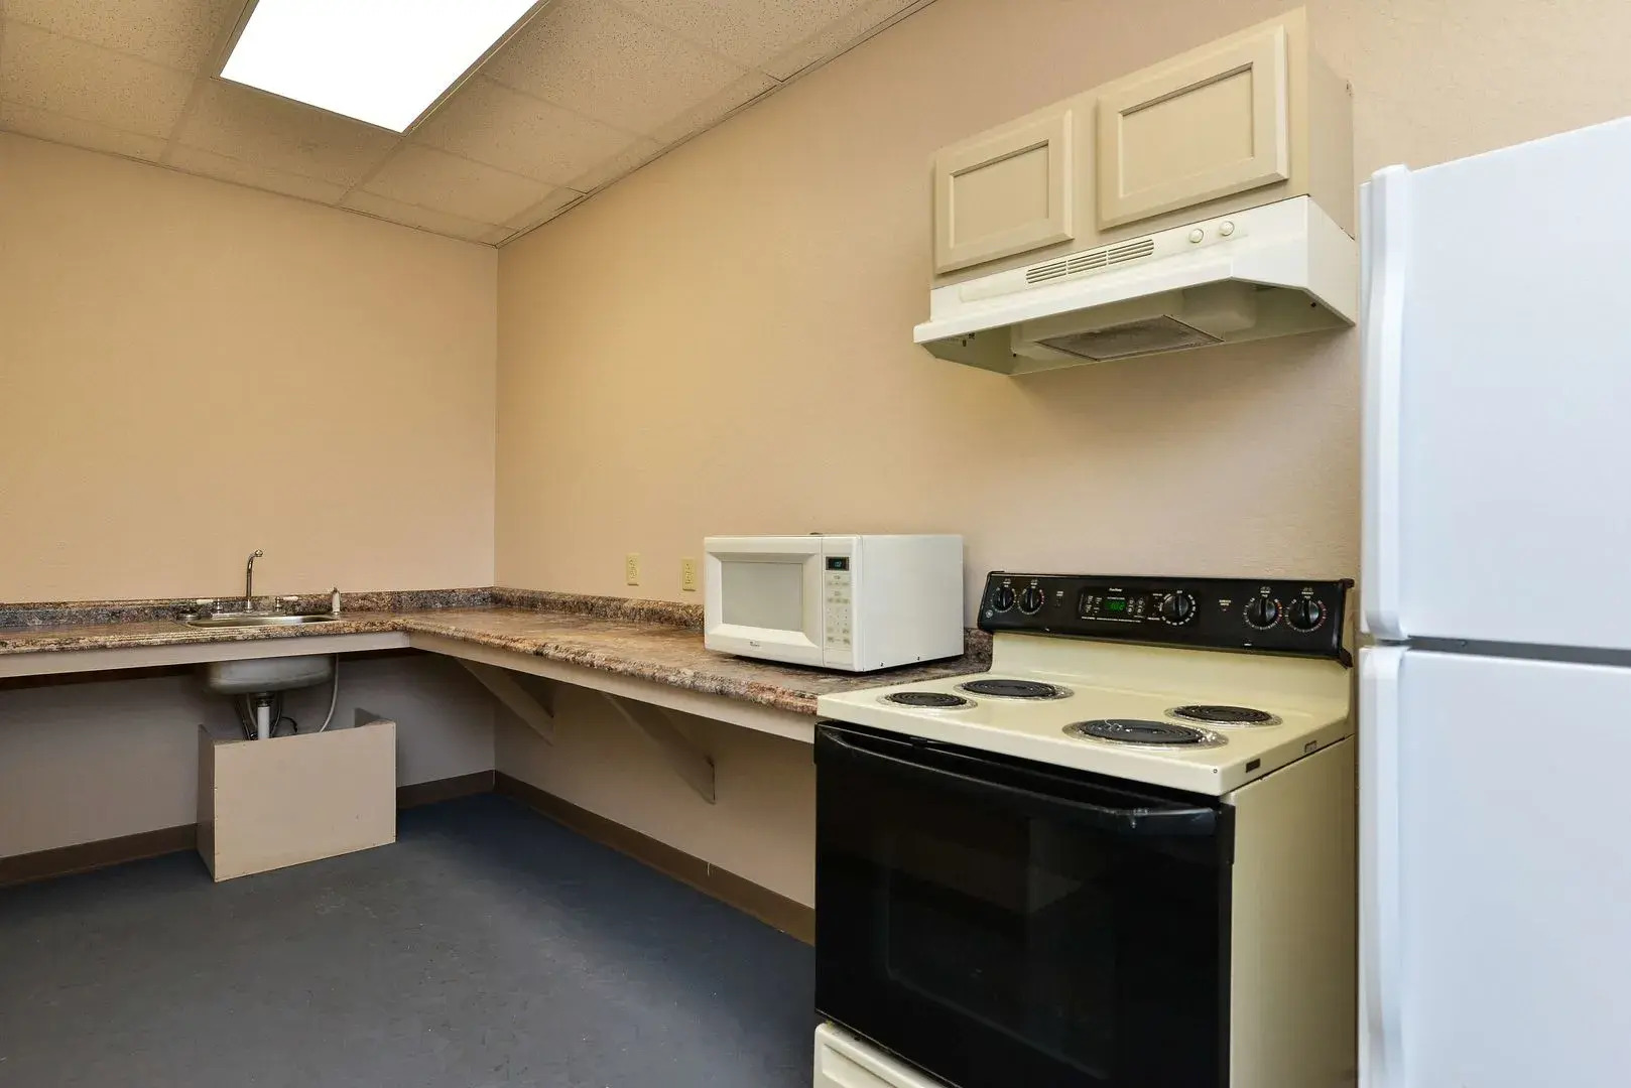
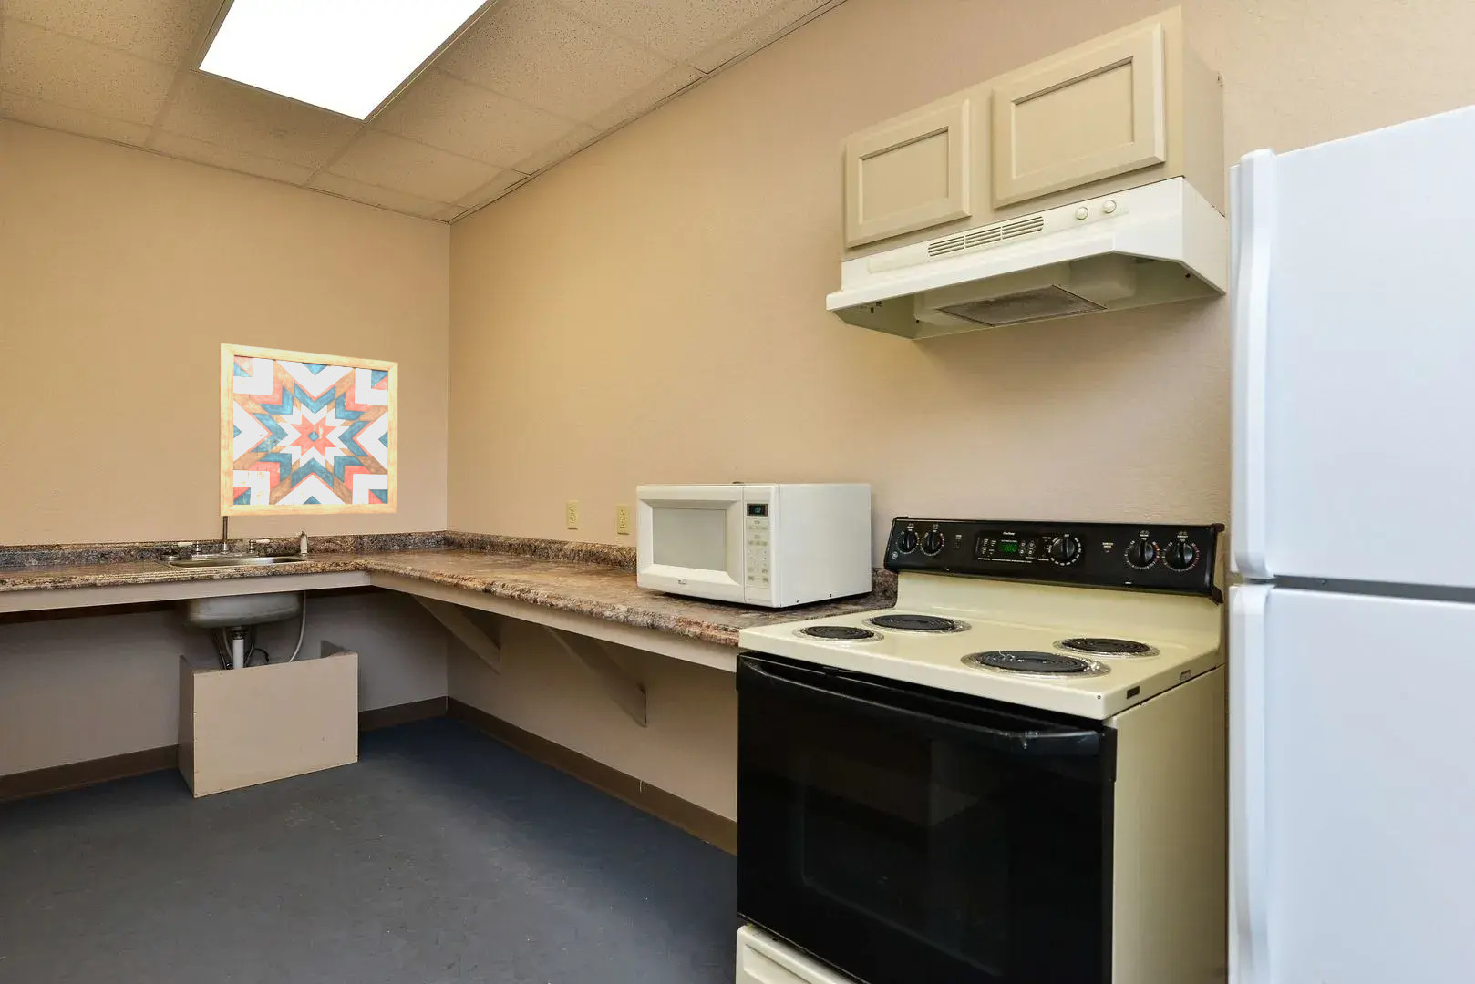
+ wall art [217,343,399,516]
